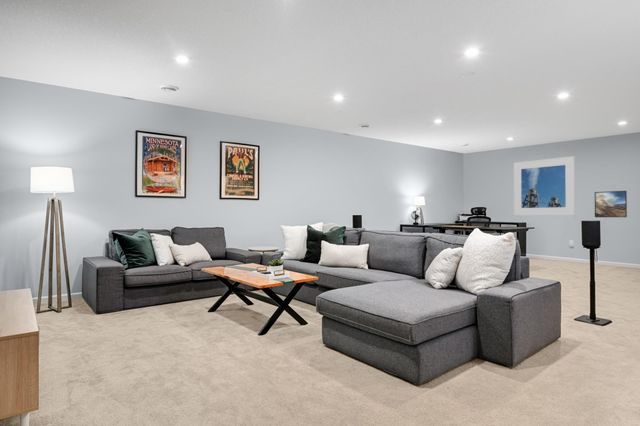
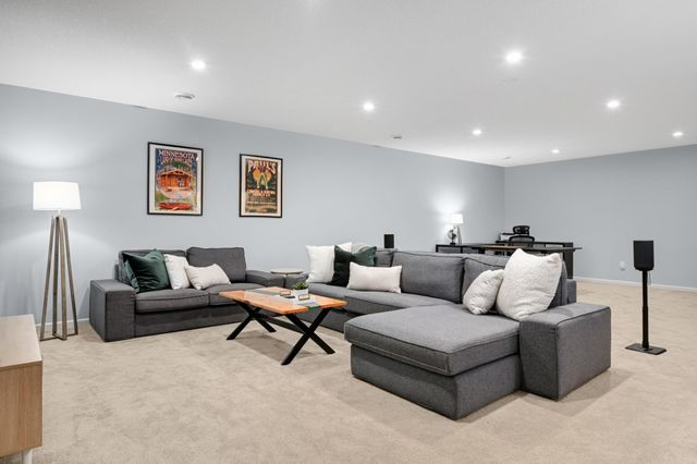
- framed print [513,155,576,216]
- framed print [594,190,628,218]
